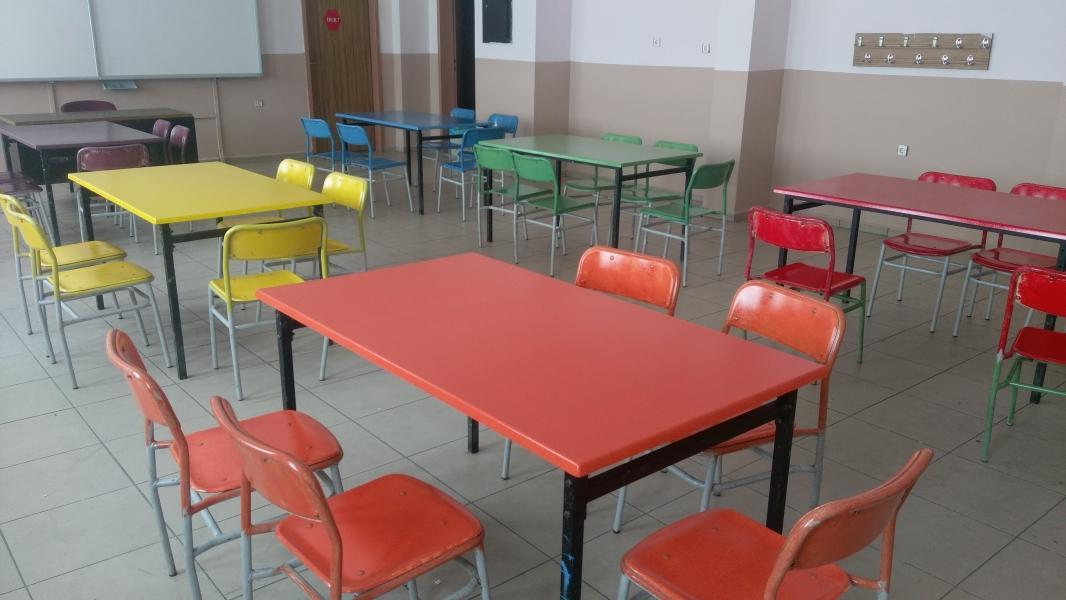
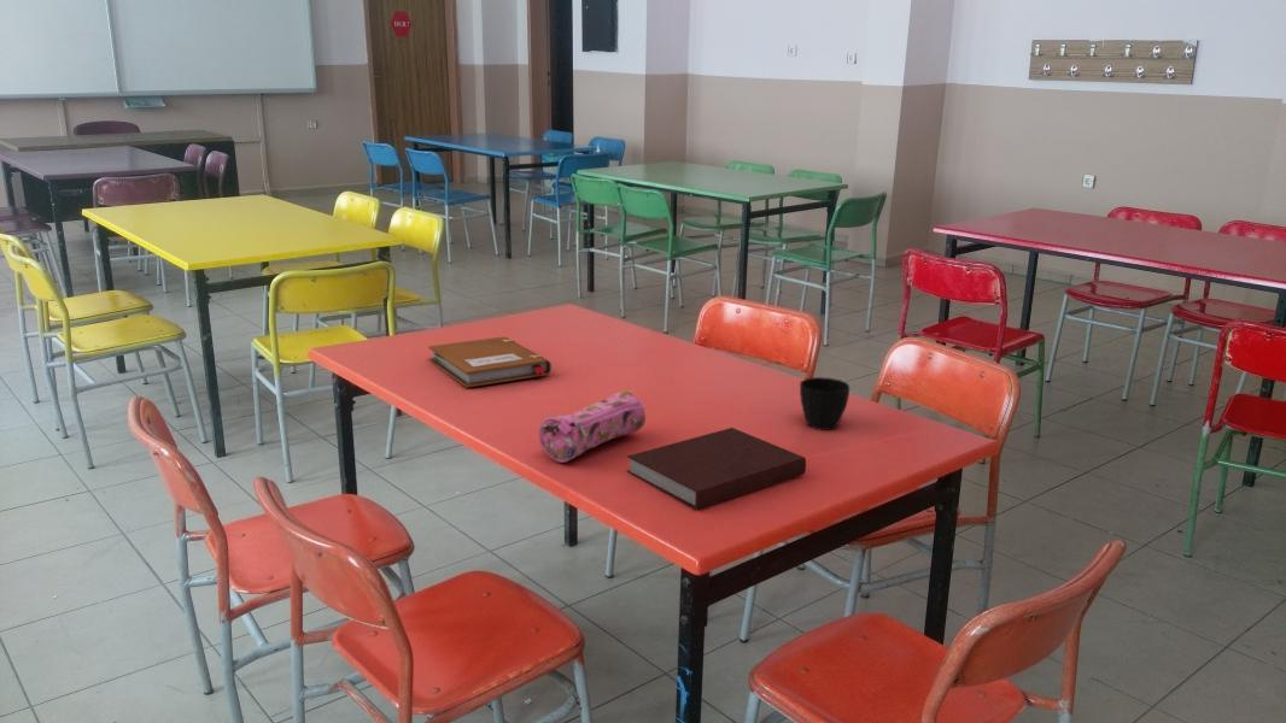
+ cup [799,376,850,431]
+ notebook [626,427,807,510]
+ pencil case [538,389,647,464]
+ notebook [427,336,553,388]
